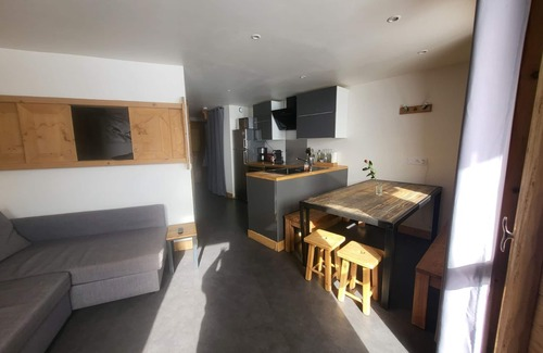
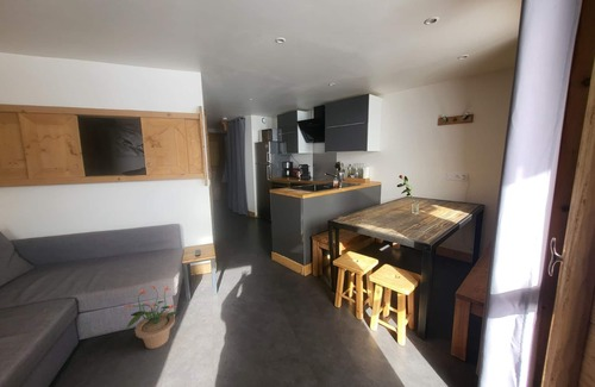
+ potted plant [125,283,178,350]
